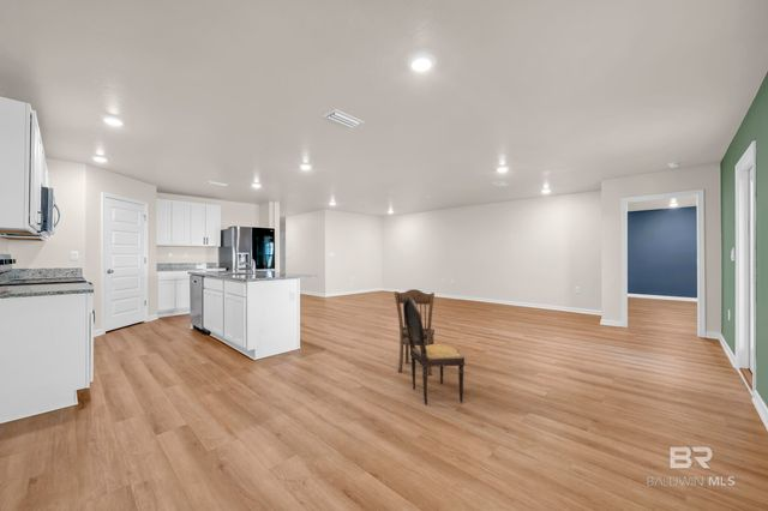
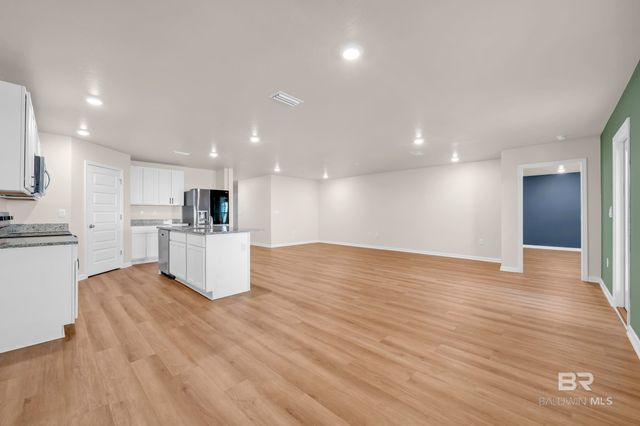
- dining chair [402,296,466,405]
- dining chair [392,288,436,377]
